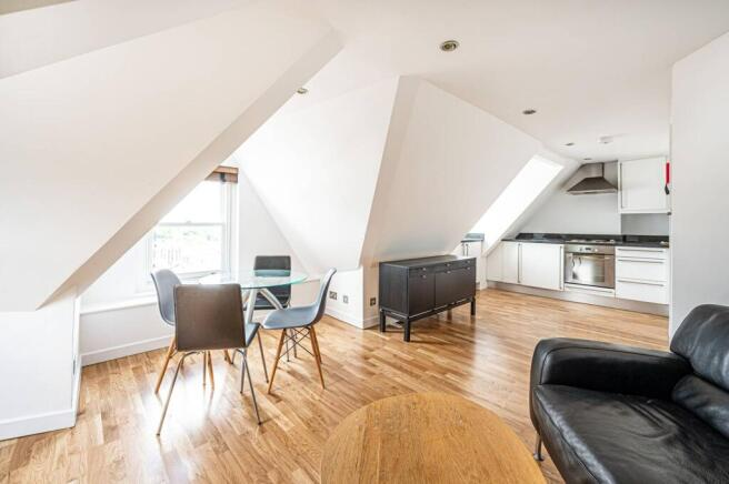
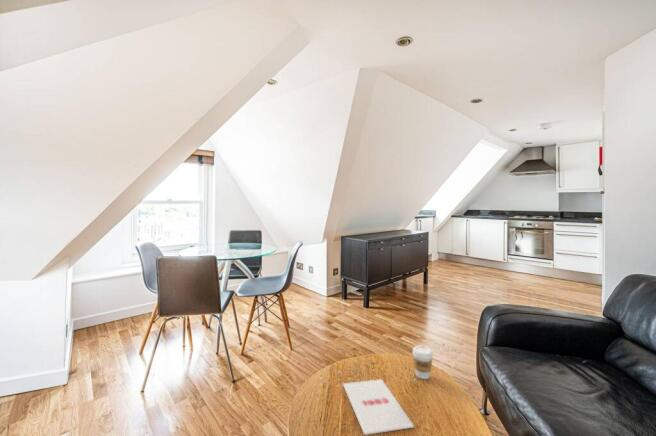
+ magazine [342,378,415,436]
+ coffee cup [412,345,434,380]
